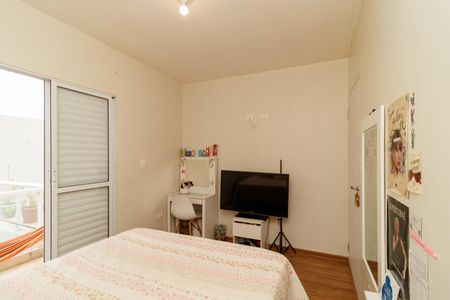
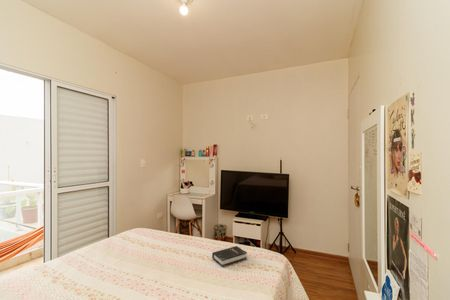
+ hardback book [211,245,248,268]
